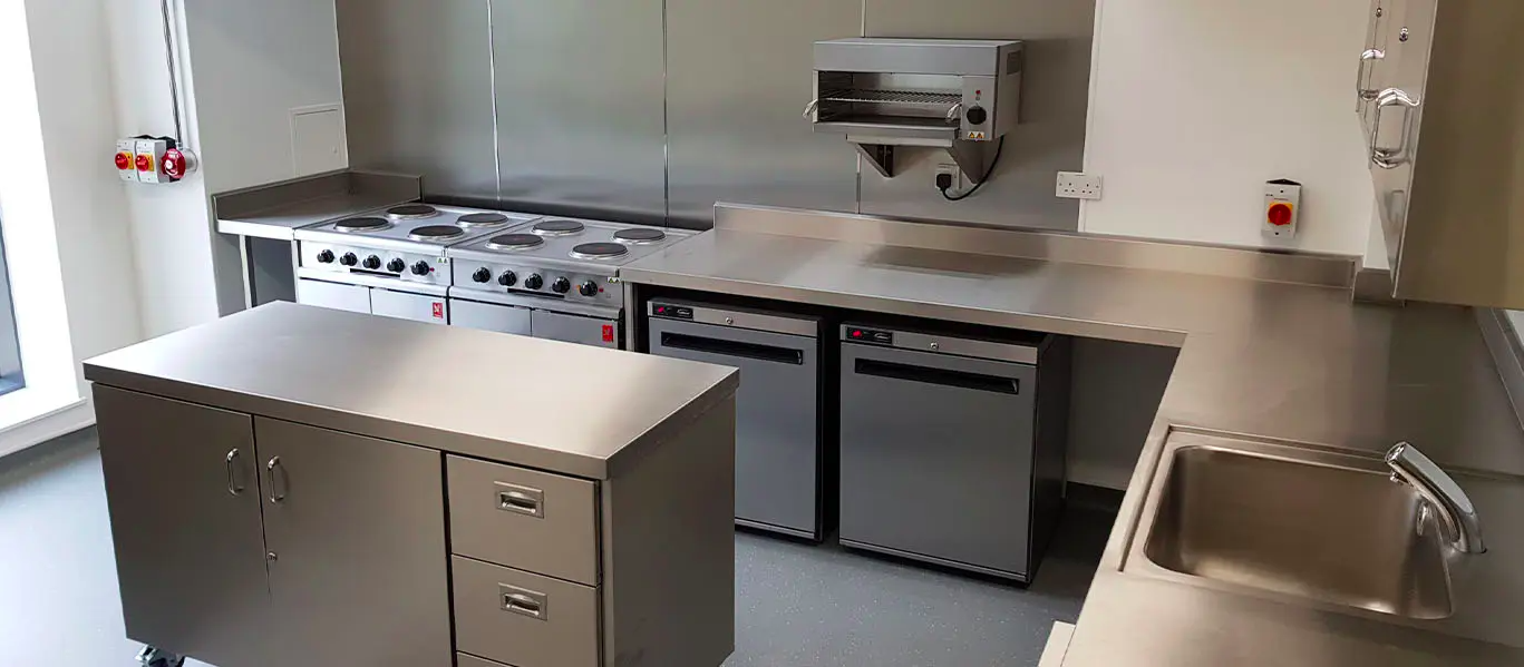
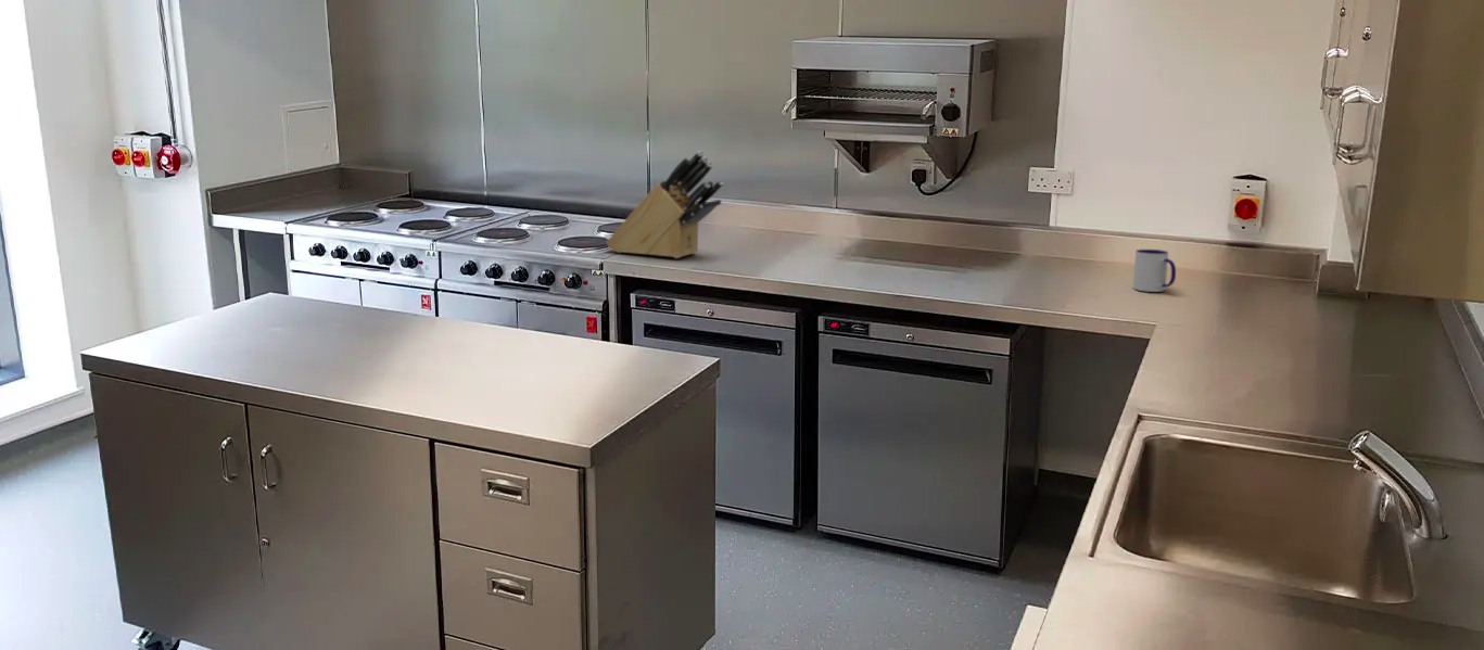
+ knife block [605,150,724,259]
+ mug [1132,248,1177,293]
